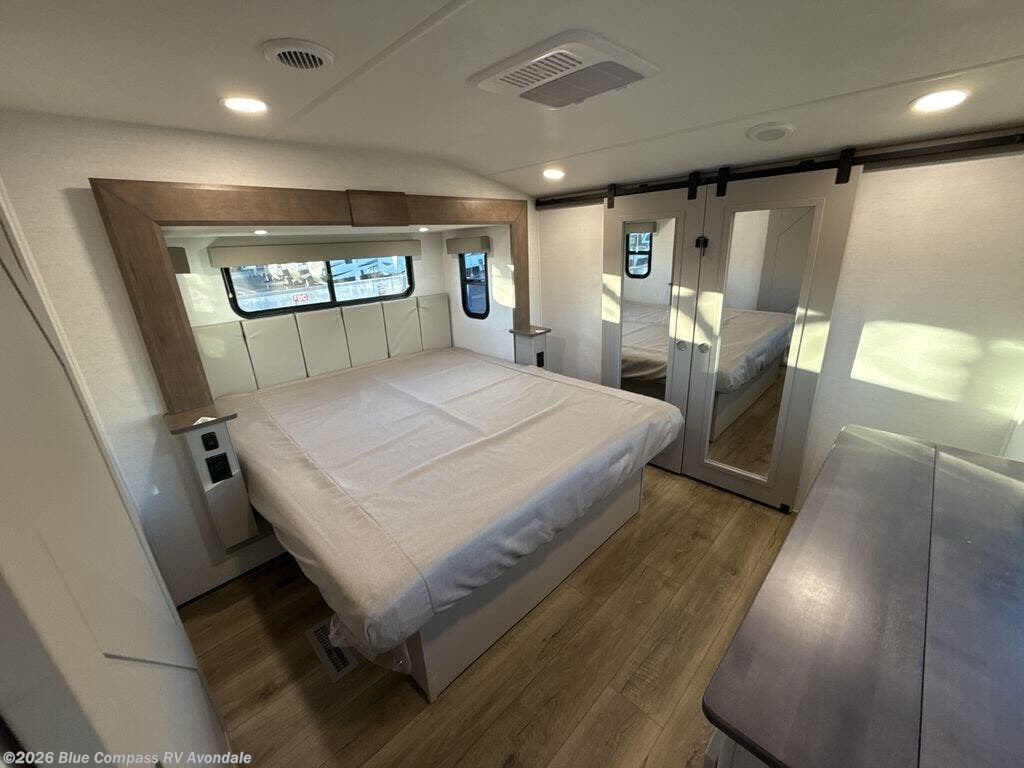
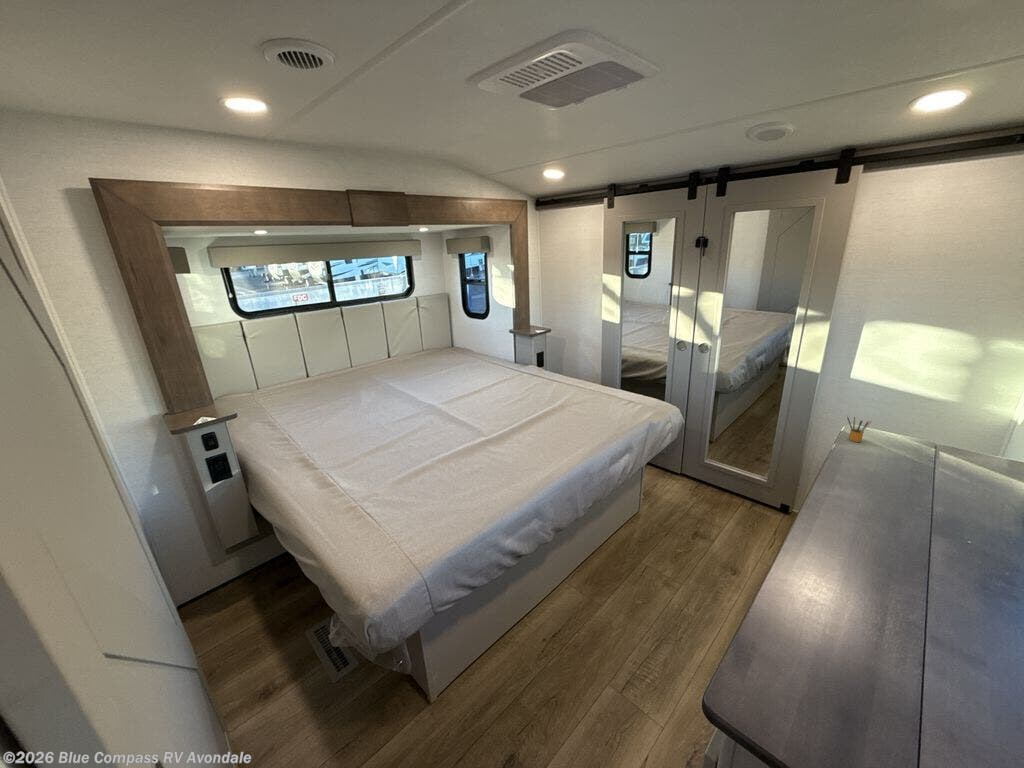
+ pencil box [846,415,872,443]
